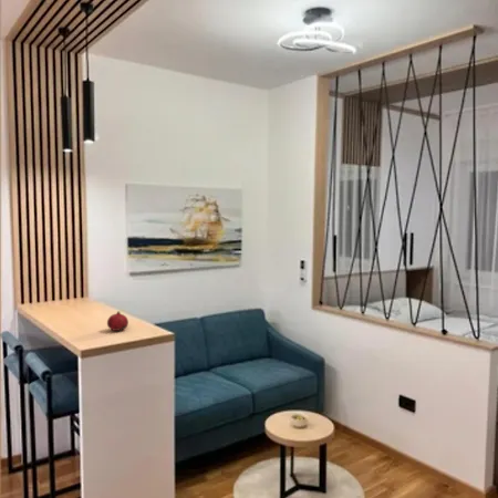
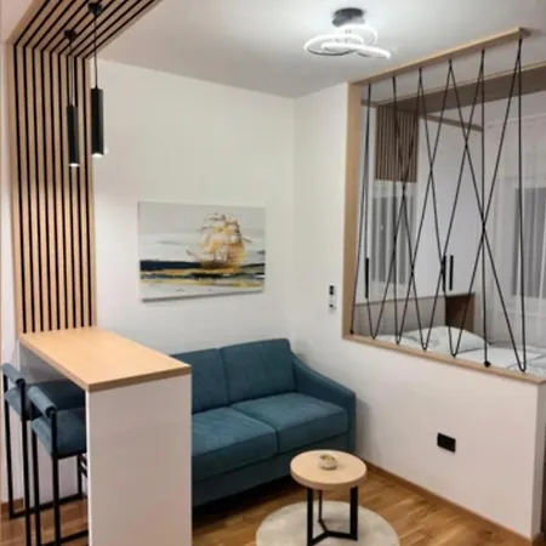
- fruit [106,310,129,332]
